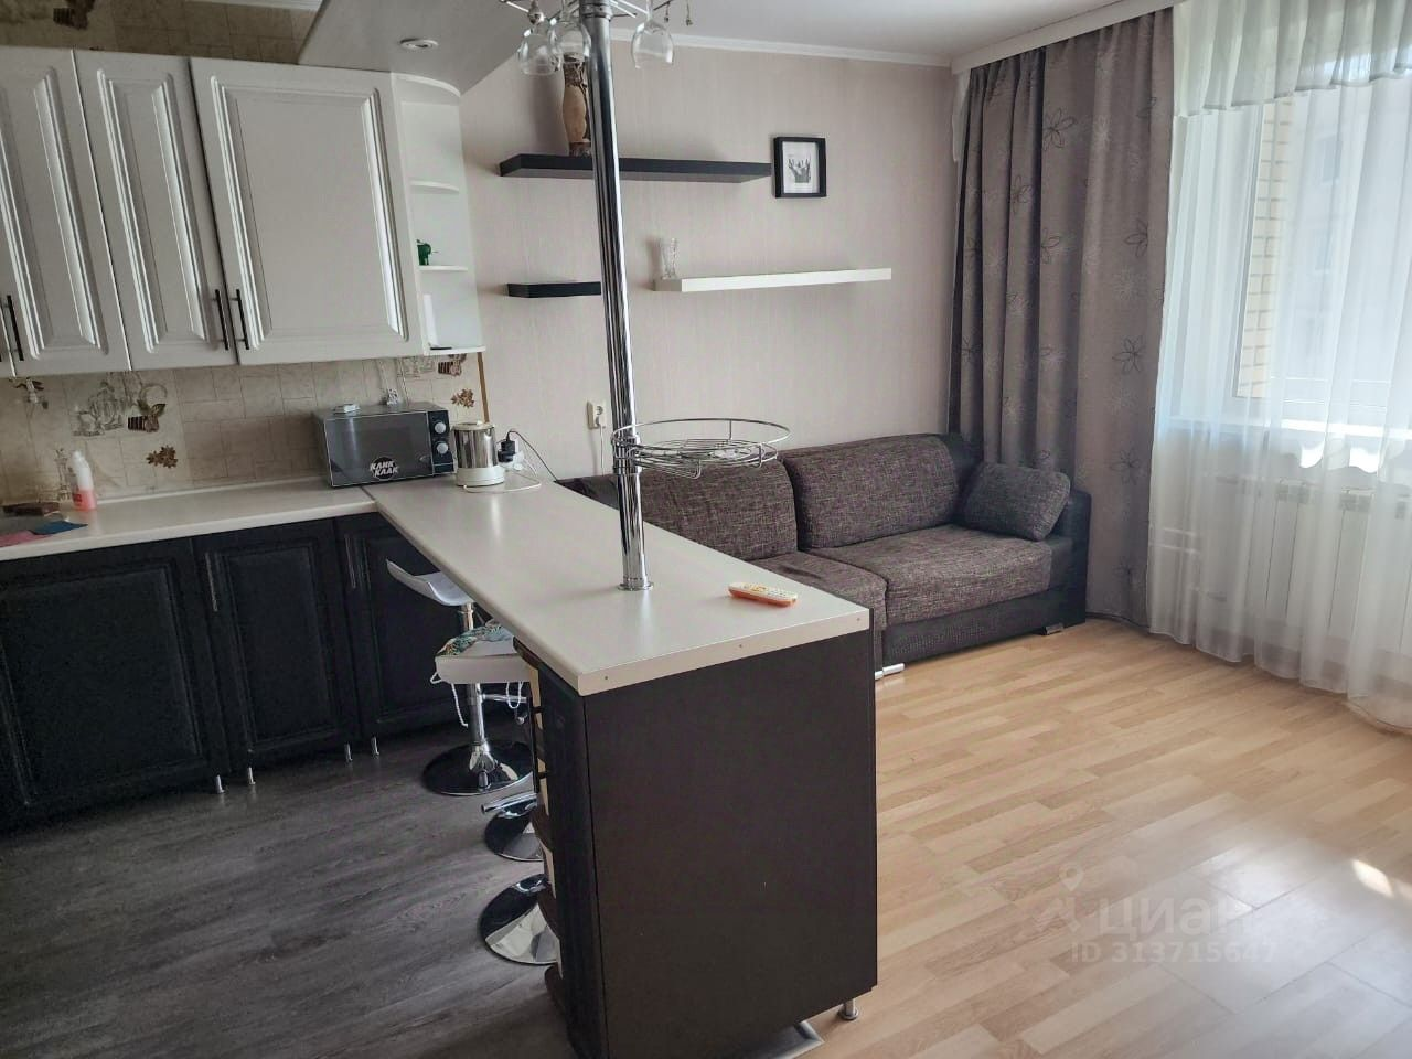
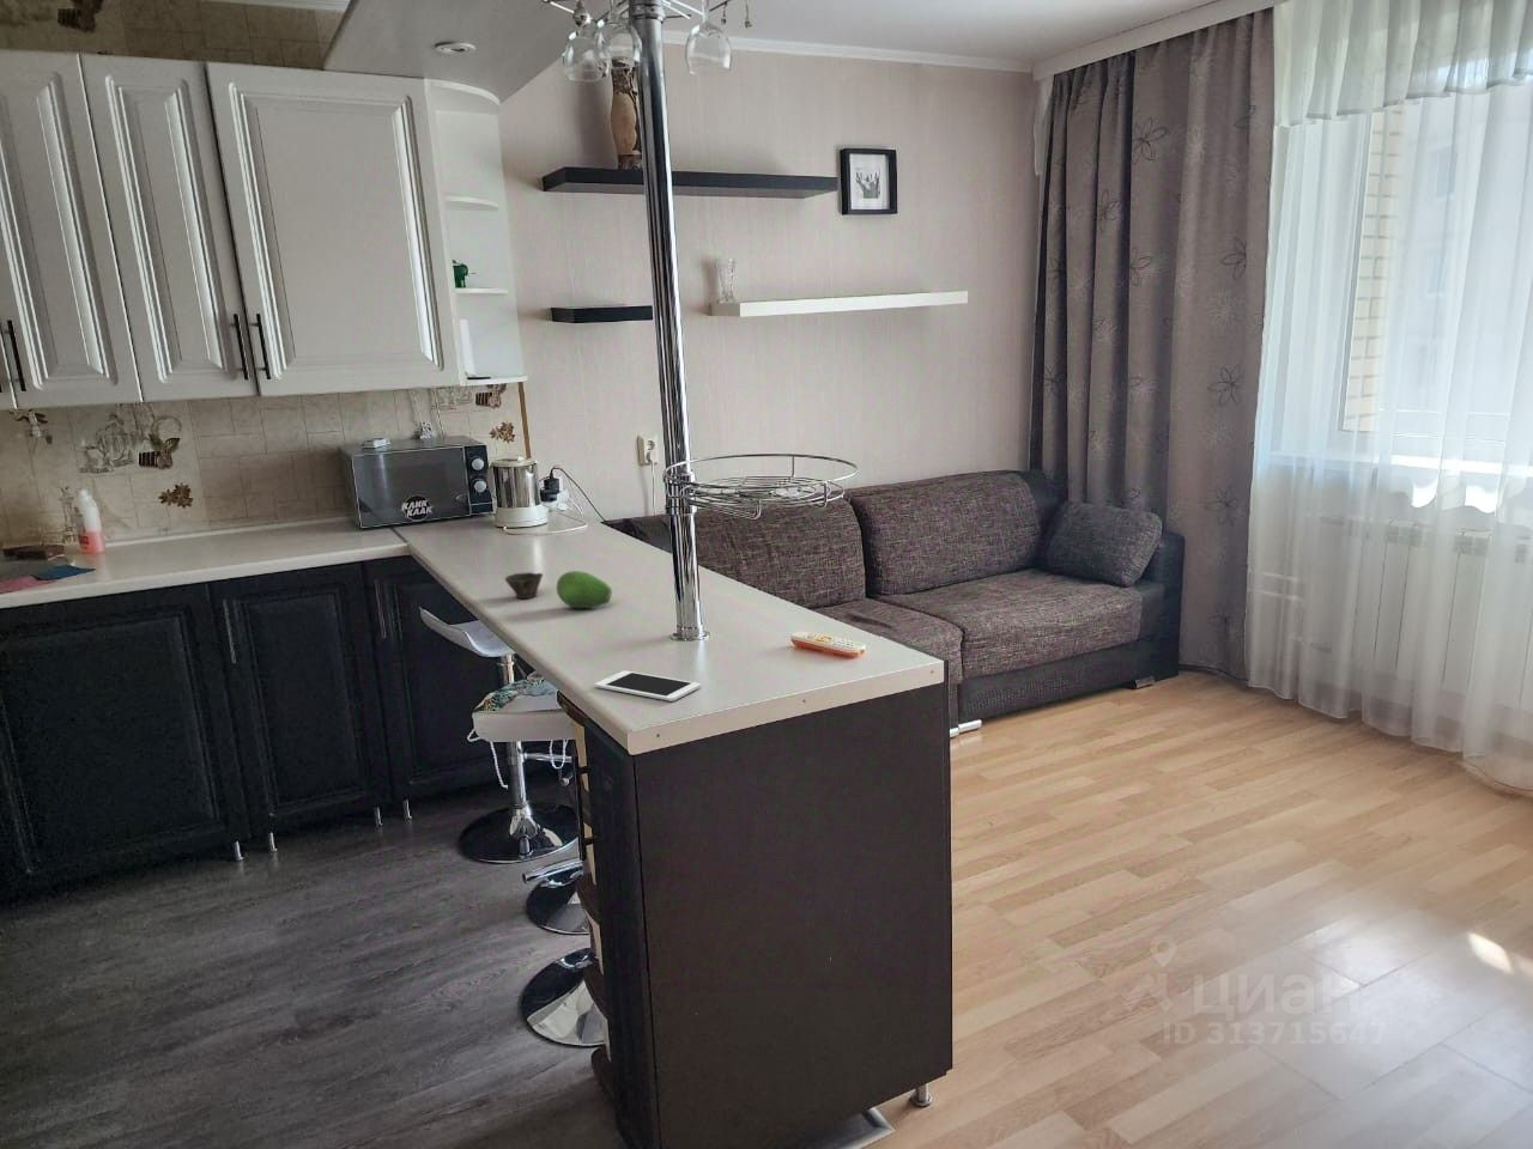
+ fruit [555,570,613,610]
+ cup [505,571,543,600]
+ cell phone [594,670,700,702]
